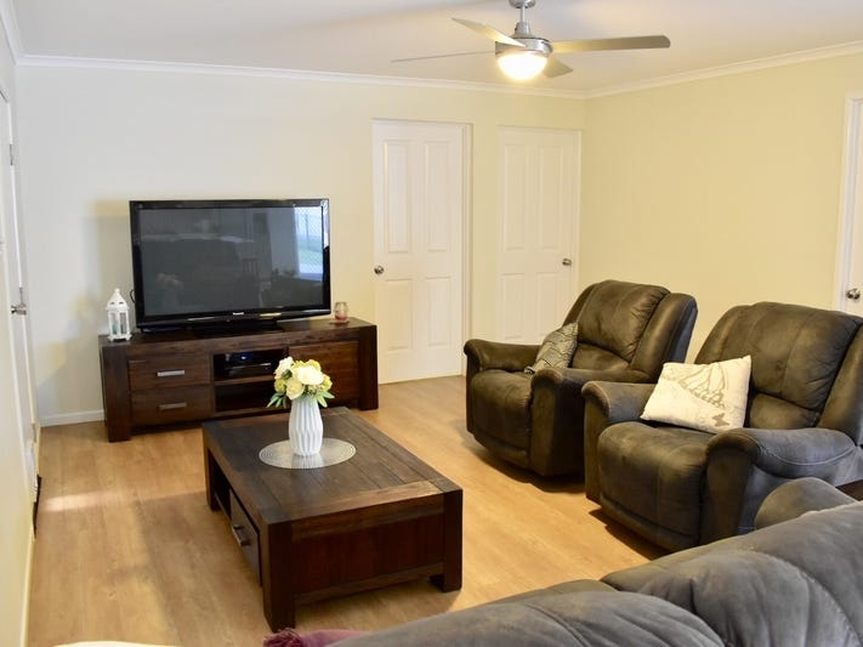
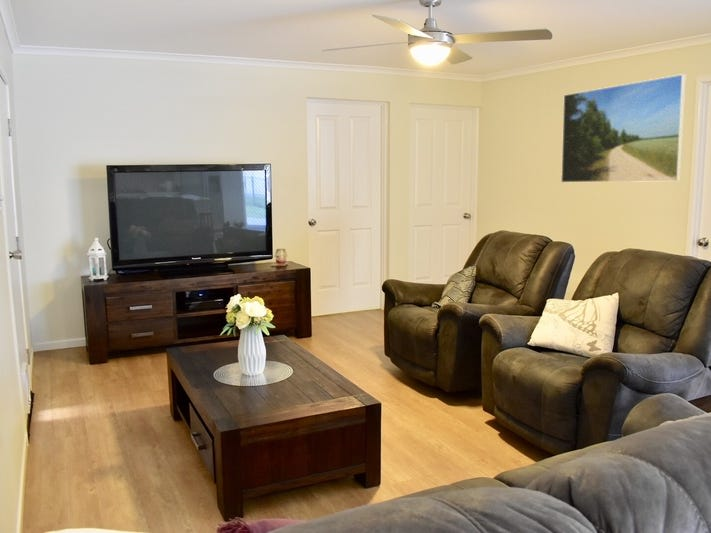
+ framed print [560,73,687,184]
